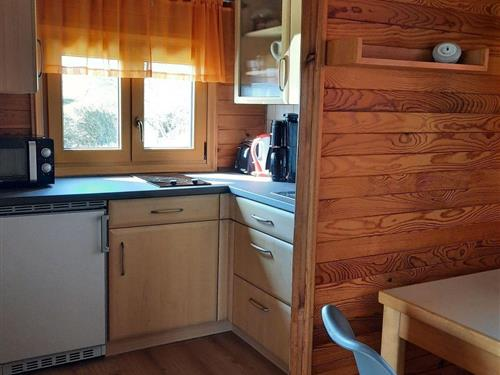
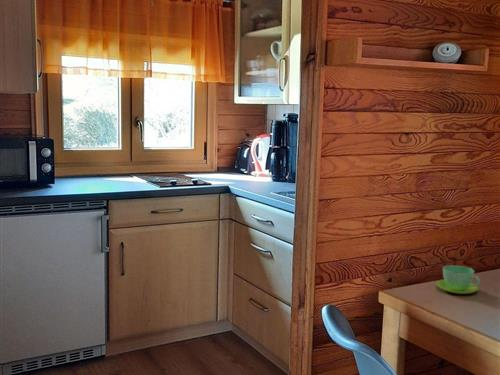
+ cup [435,264,481,295]
